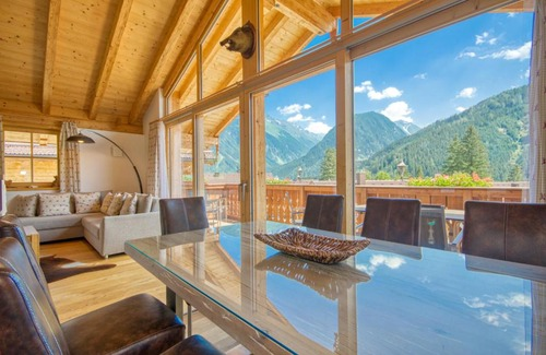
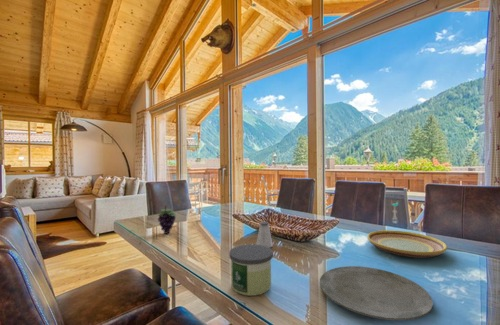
+ plate [319,265,434,322]
+ plate [366,229,448,259]
+ candle [228,243,274,297]
+ fruit [156,204,178,235]
+ saltshaker [256,221,274,248]
